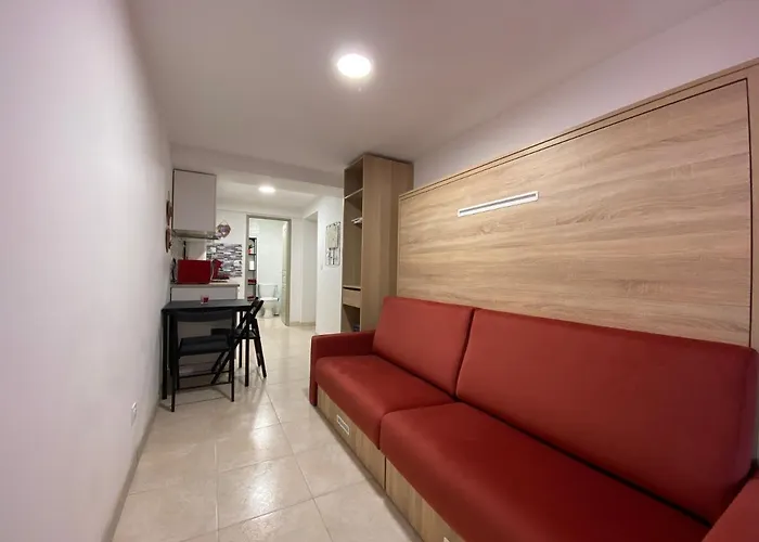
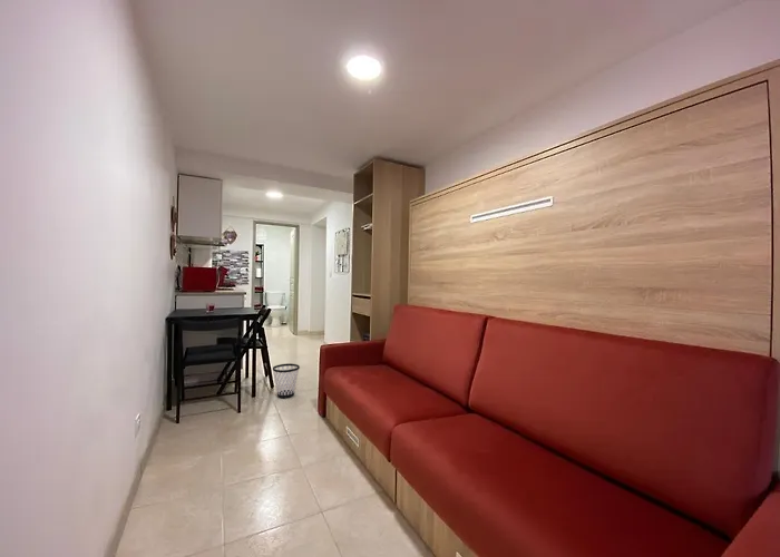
+ wastebasket [272,362,301,399]
